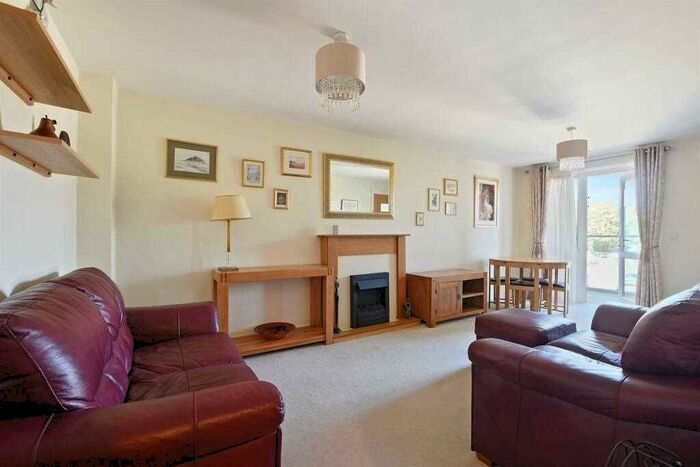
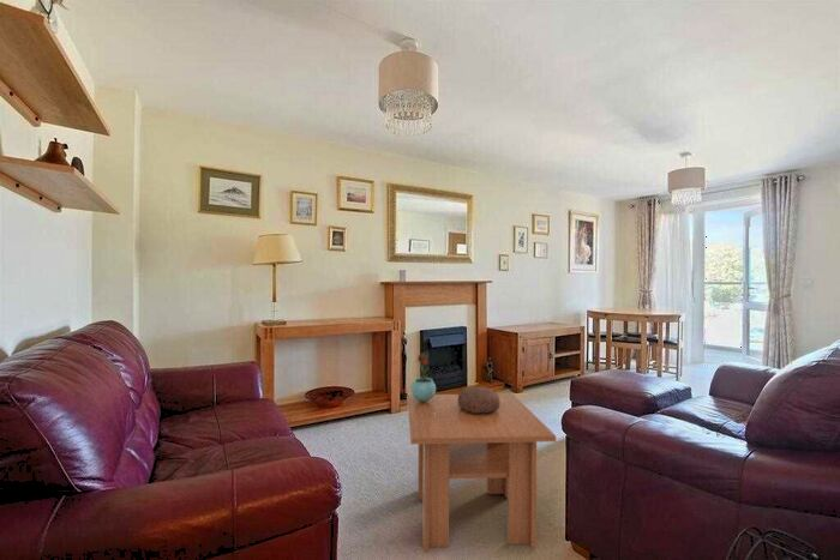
+ potted flower [409,351,437,402]
+ decorative bowl [457,385,500,414]
+ coffee table [406,392,557,554]
